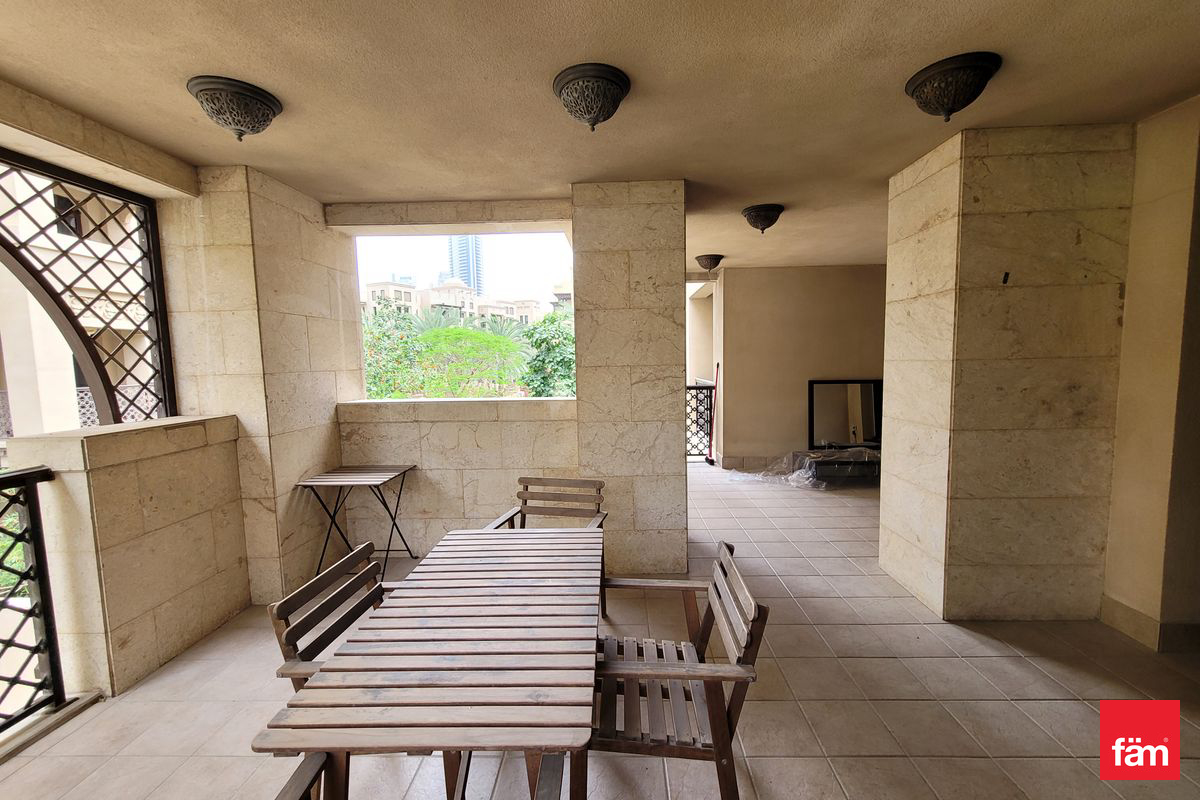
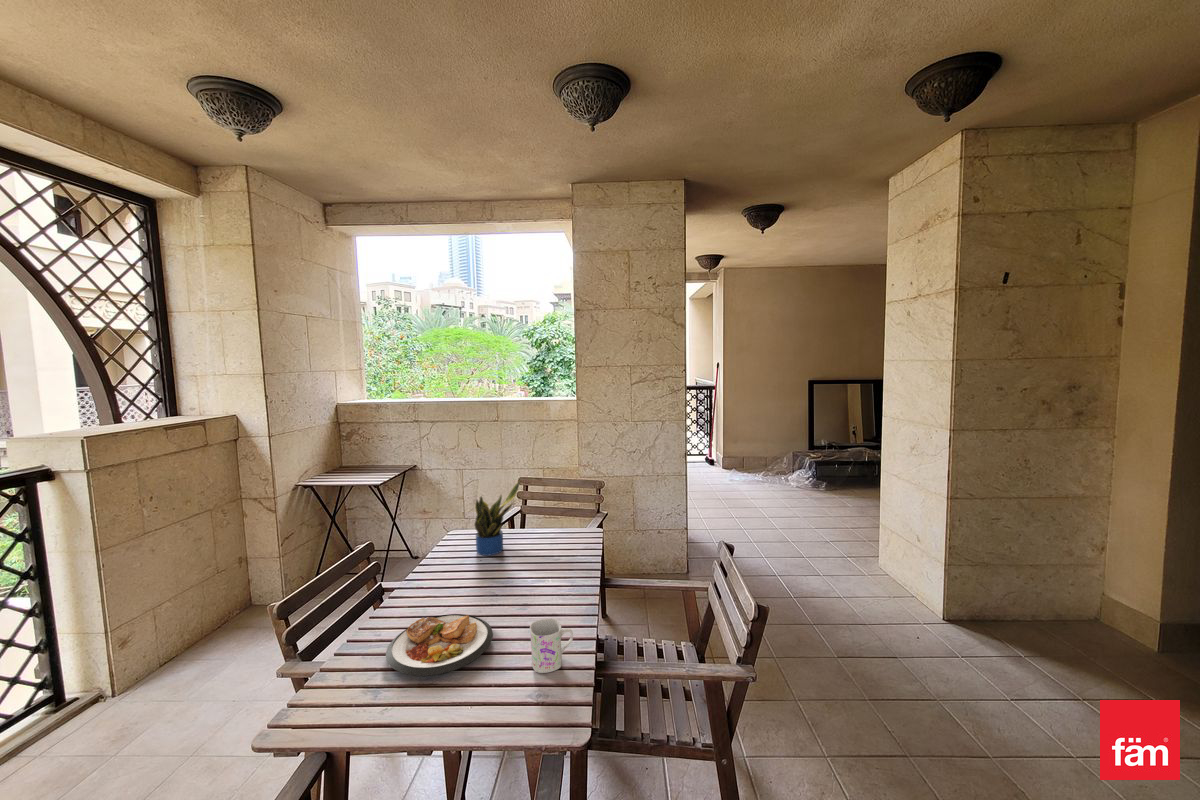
+ plate [385,613,494,677]
+ mug [529,618,574,674]
+ potted plant [473,480,521,557]
